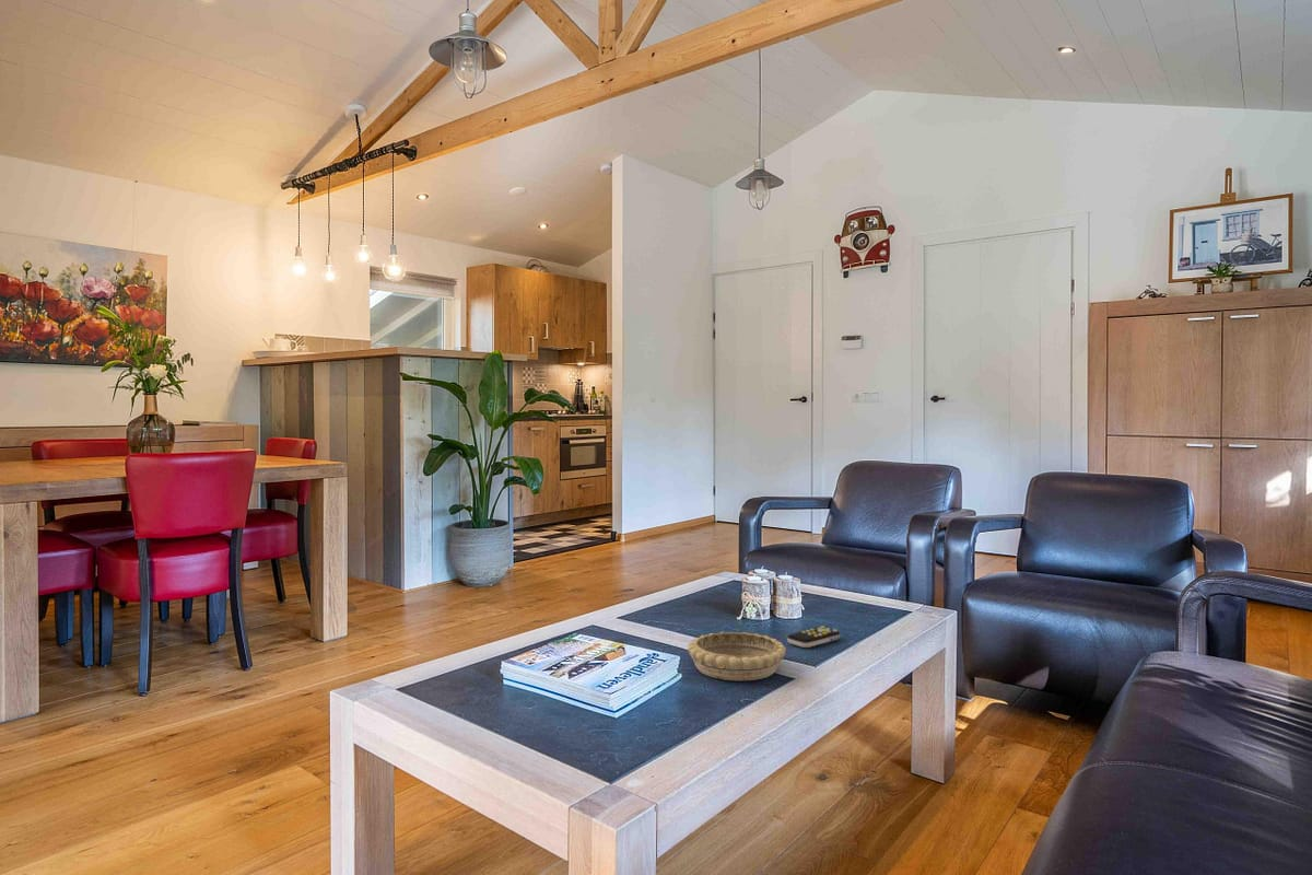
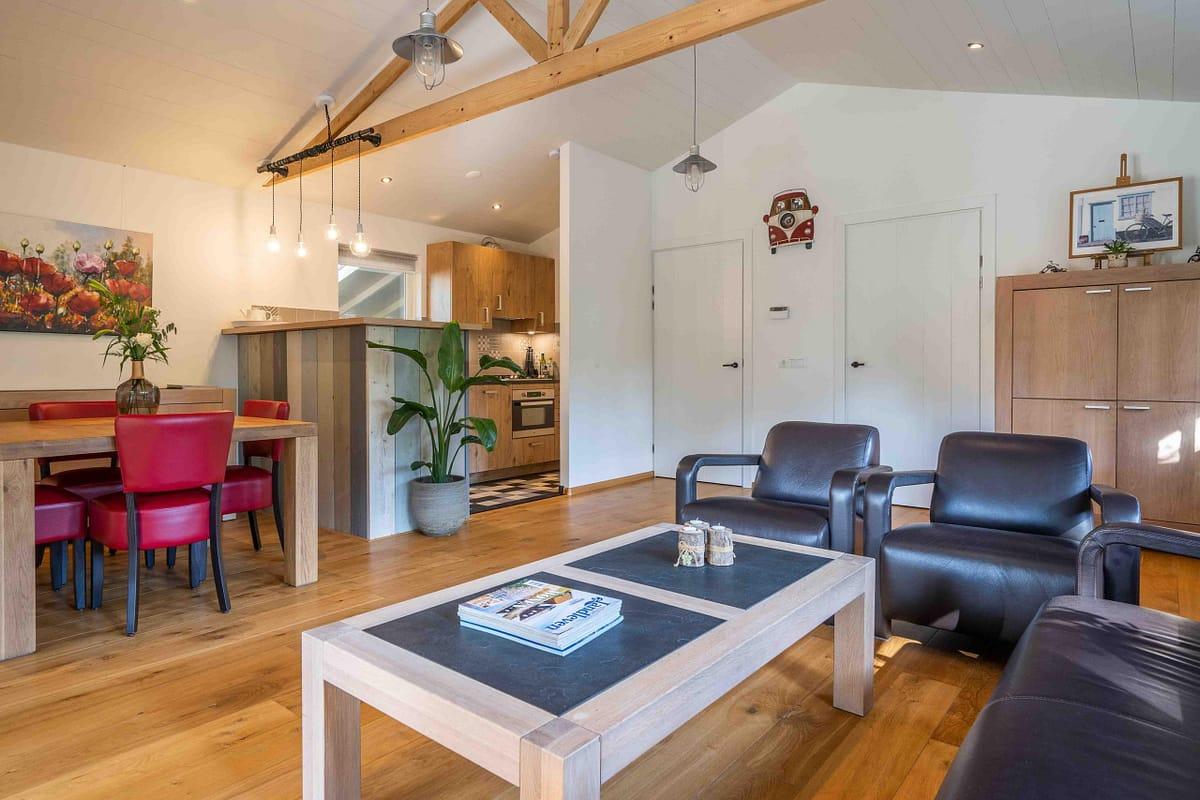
- remote control [786,626,841,649]
- decorative bowl [687,631,787,681]
